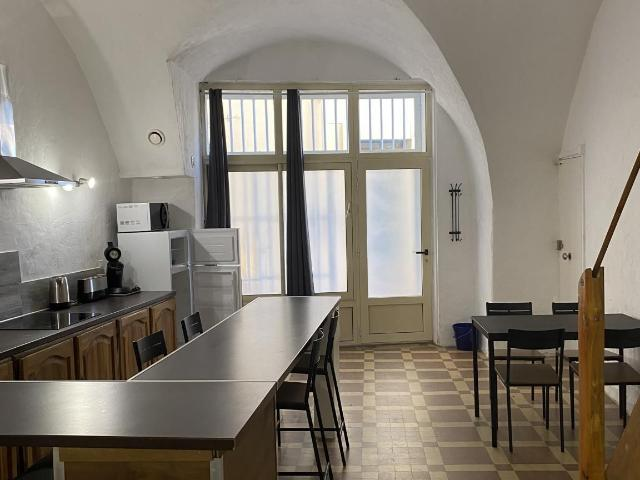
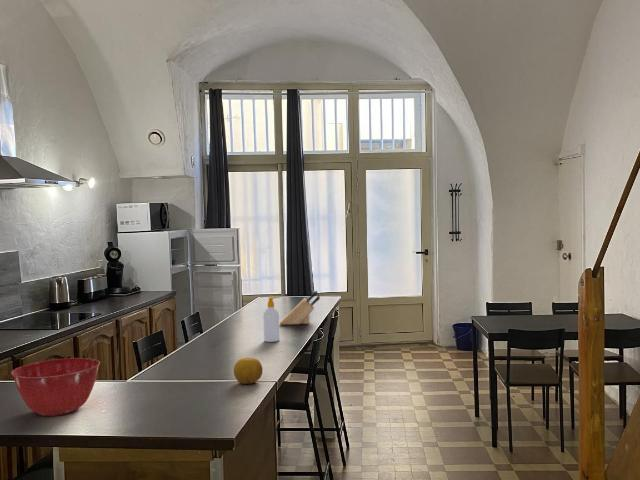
+ fruit [233,357,264,385]
+ soap bottle [262,296,281,343]
+ knife block [279,290,321,326]
+ mixing bowl [10,357,101,417]
